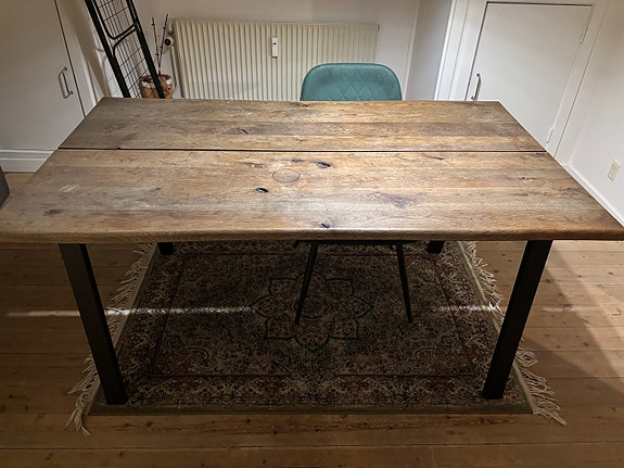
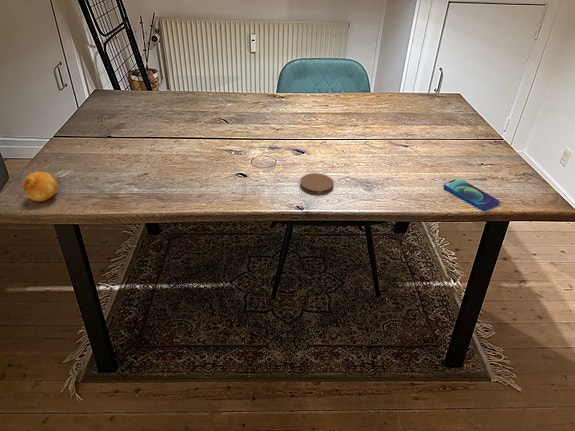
+ smartphone [443,177,501,212]
+ coaster [299,172,335,196]
+ fruit [21,171,58,202]
